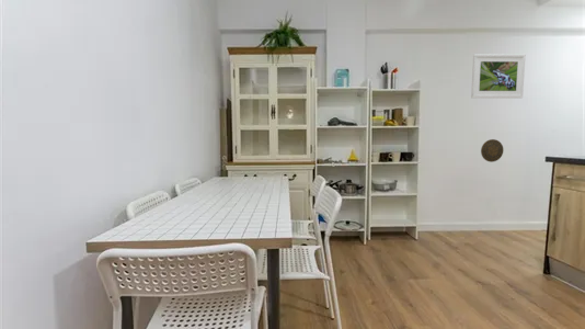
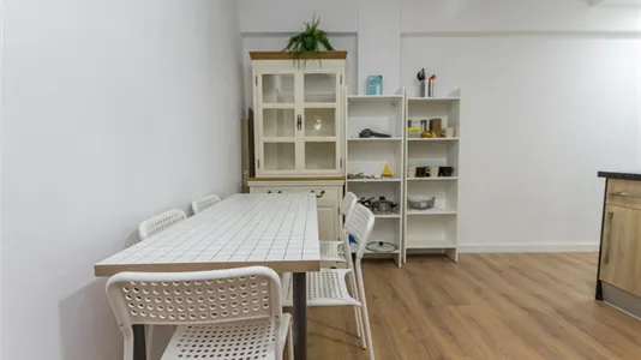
- decorative plate [480,138,504,163]
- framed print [470,54,526,99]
